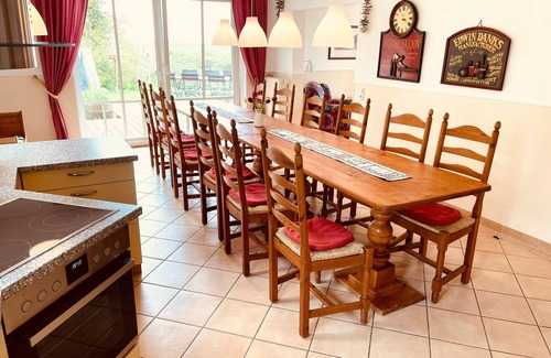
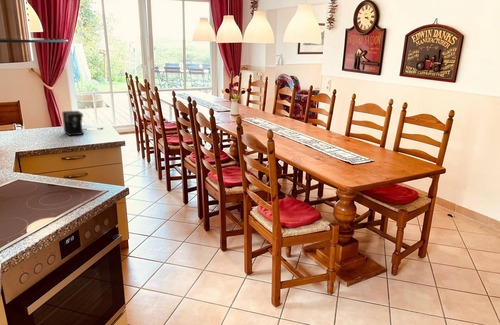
+ coffee maker [61,110,104,137]
